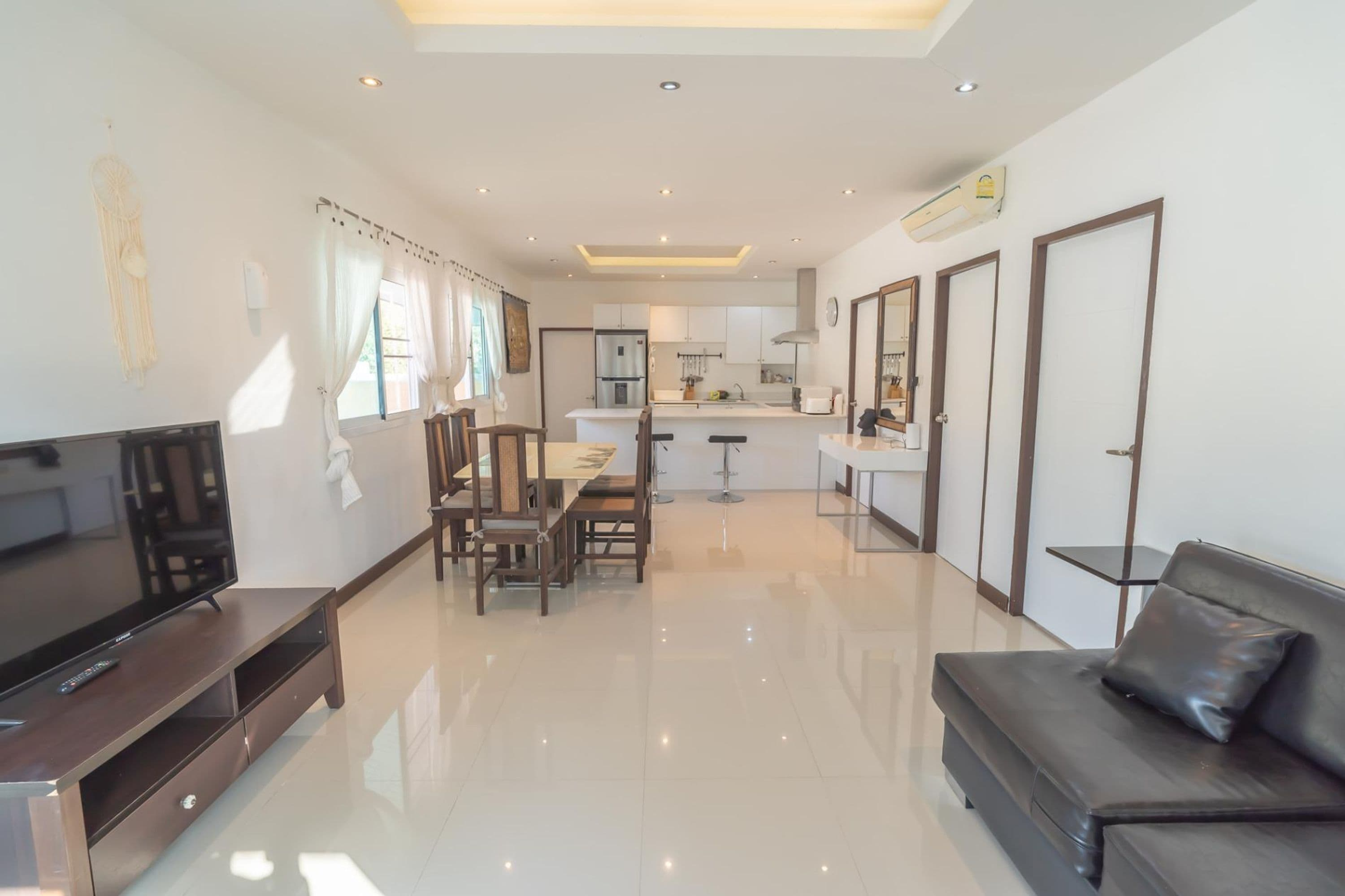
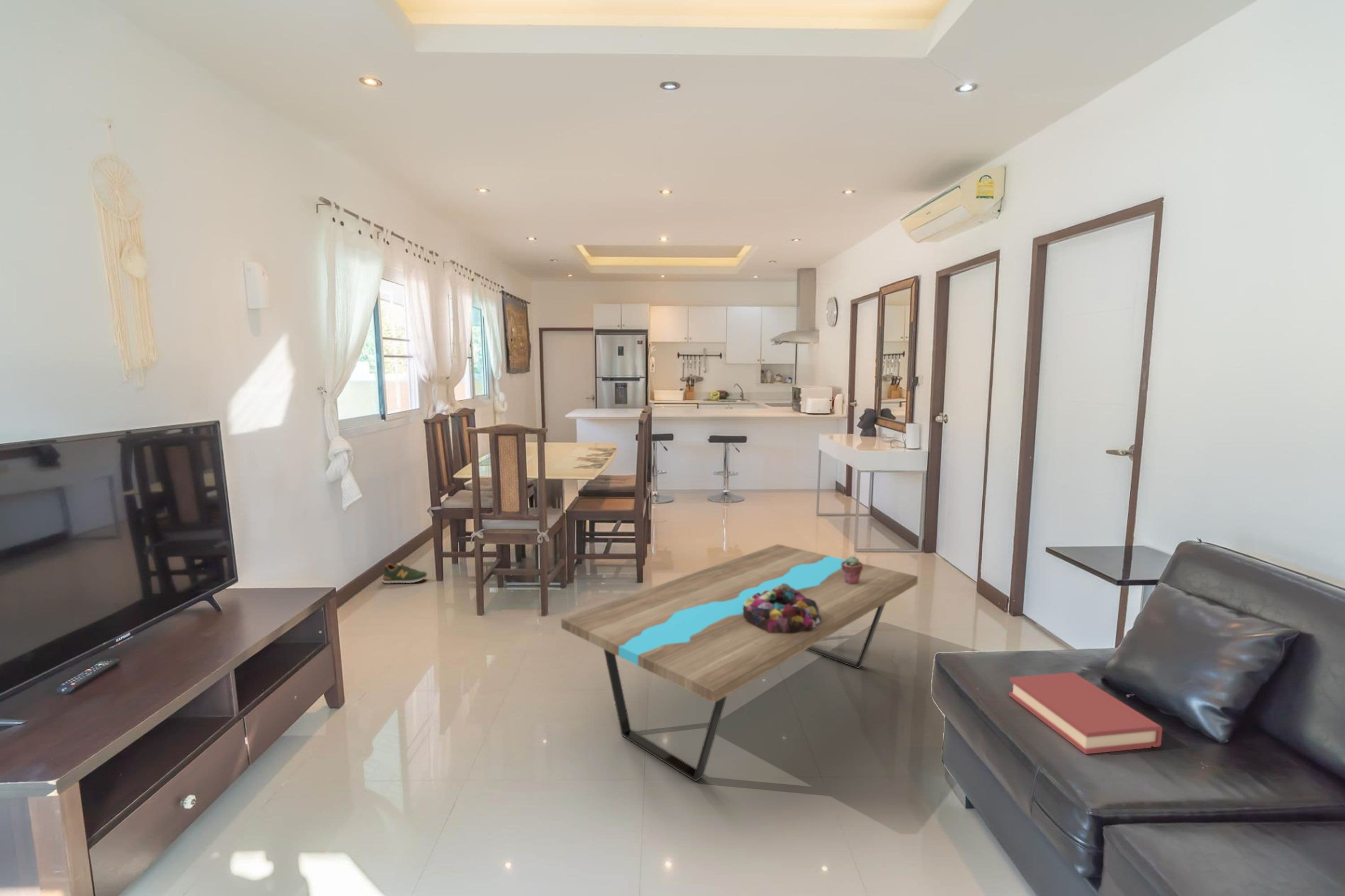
+ potted succulent [841,555,863,584]
+ shoe [382,563,427,584]
+ coffee table [560,544,918,782]
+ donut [742,584,821,633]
+ hardback book [1008,672,1163,755]
